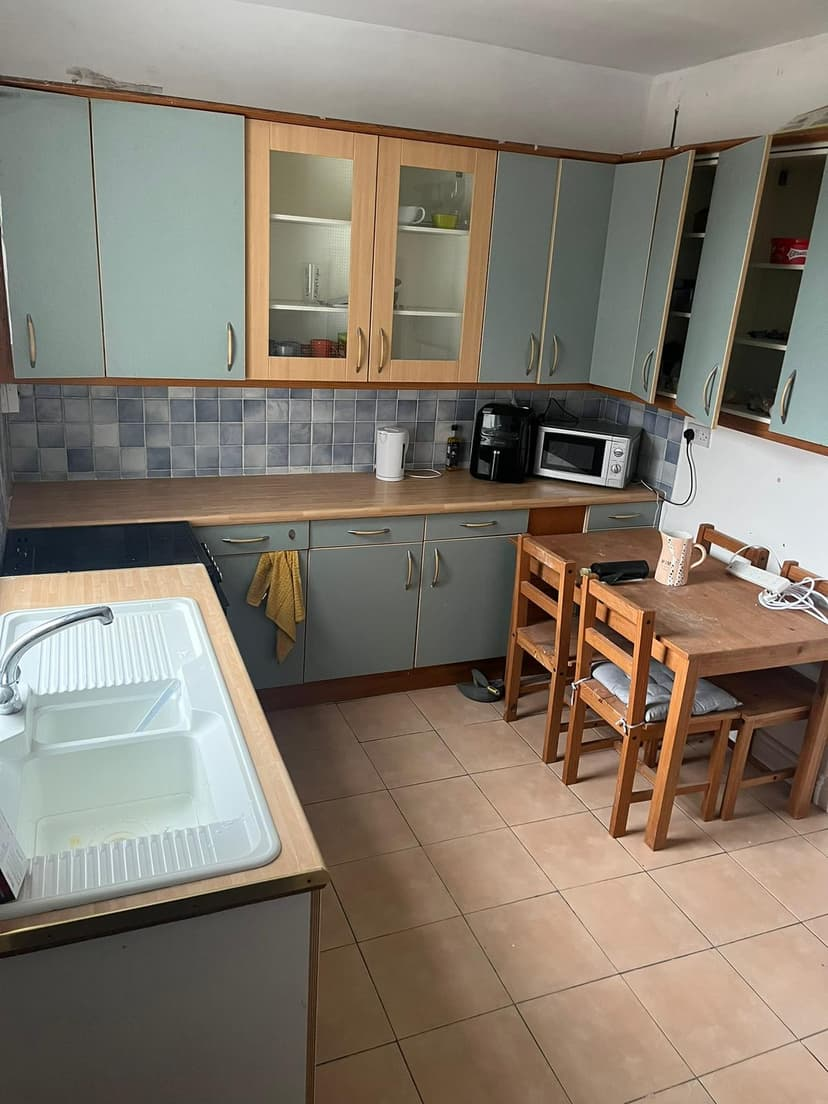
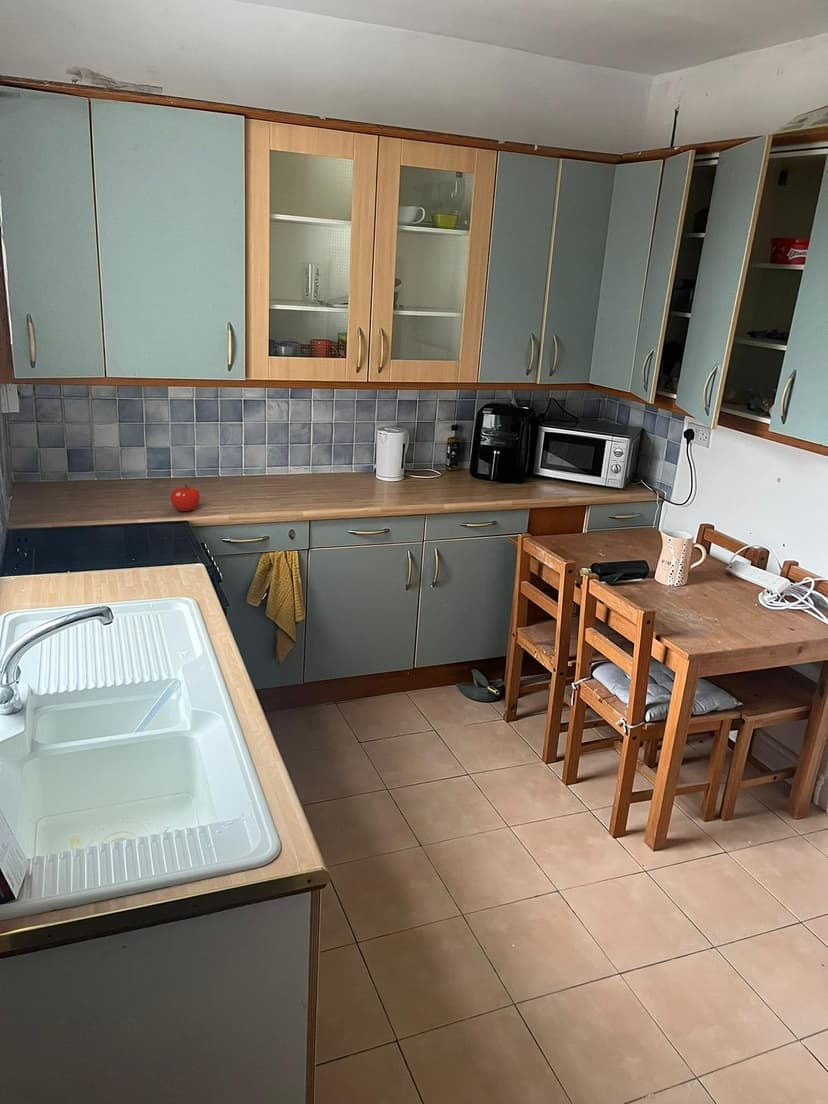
+ fruit [170,483,201,512]
